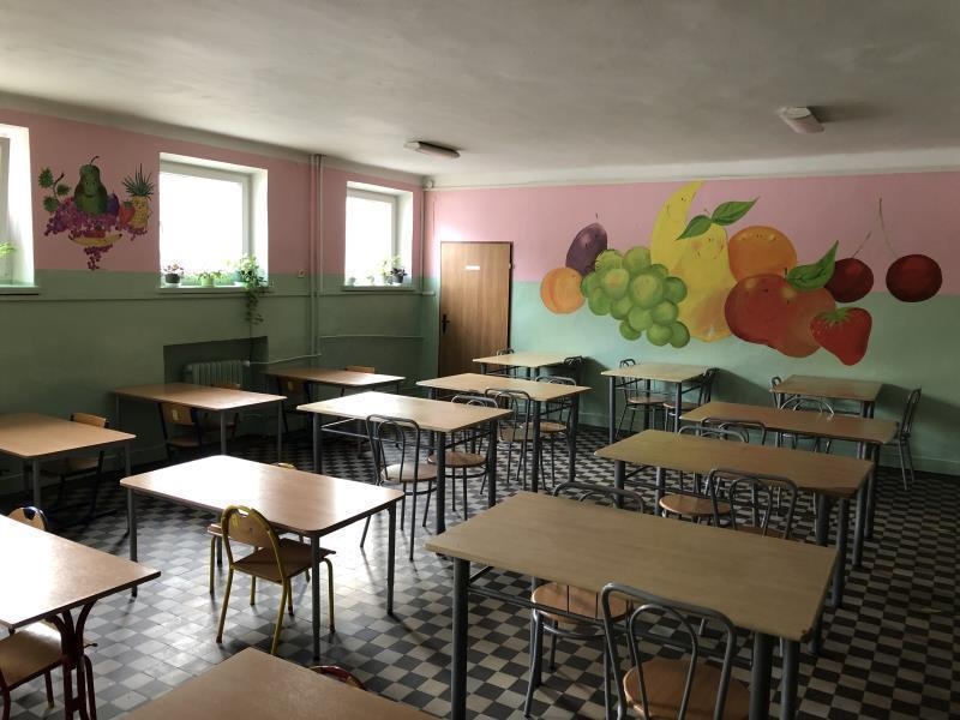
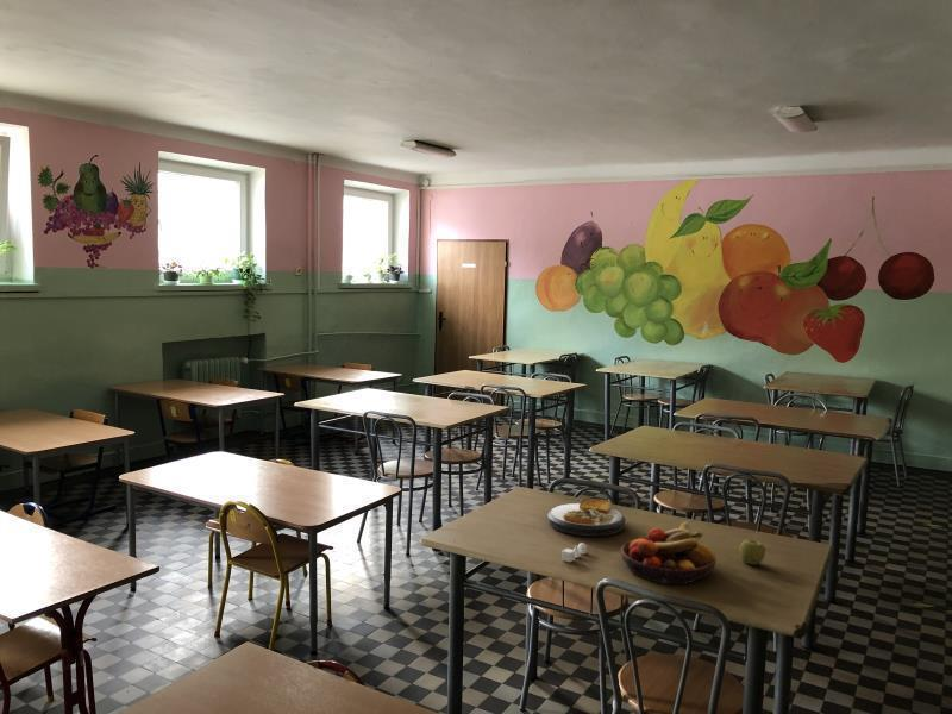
+ apple [738,538,766,566]
+ fruit bowl [620,520,718,585]
+ plate [546,497,627,537]
+ salt and pepper shaker set [560,541,588,563]
